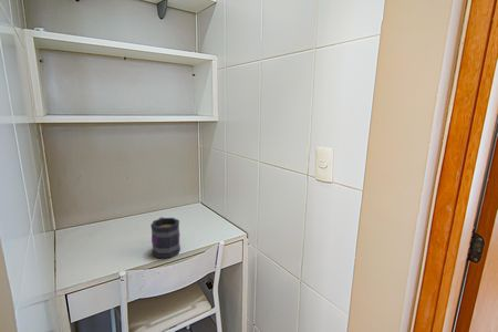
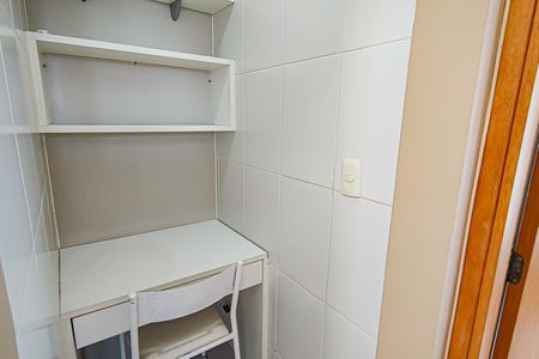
- mug [149,216,181,259]
